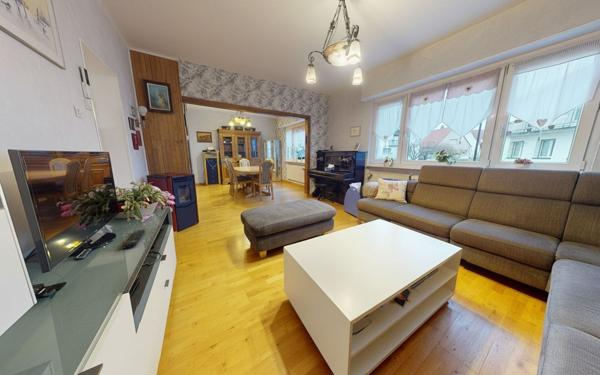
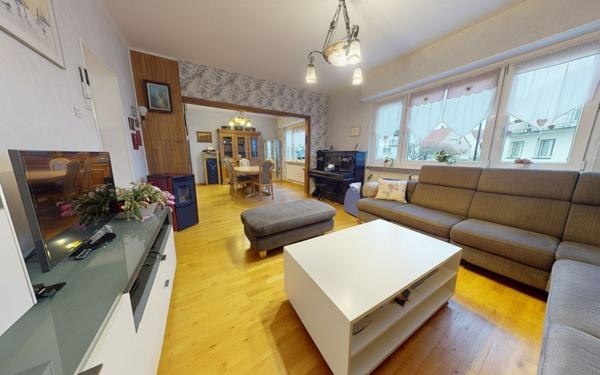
- remote control [122,229,146,250]
